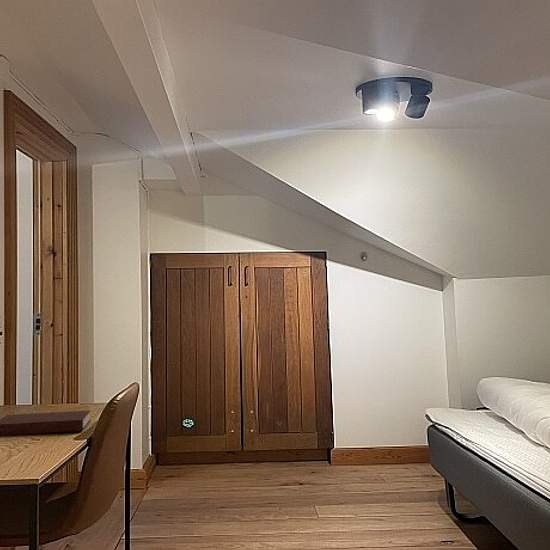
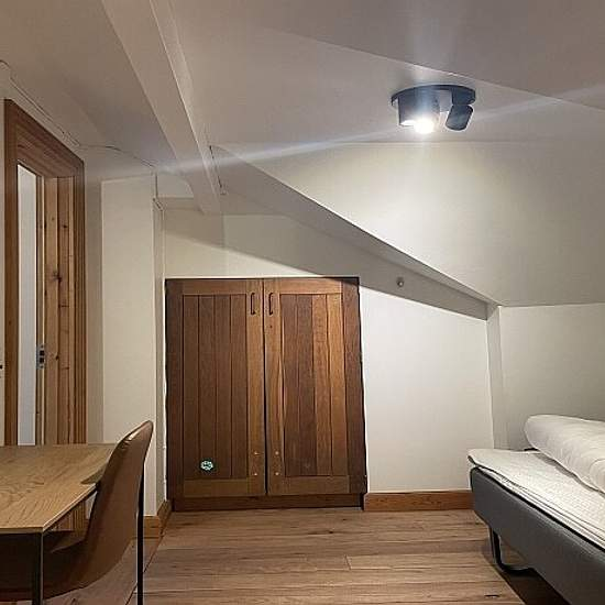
- notebook [0,409,92,437]
